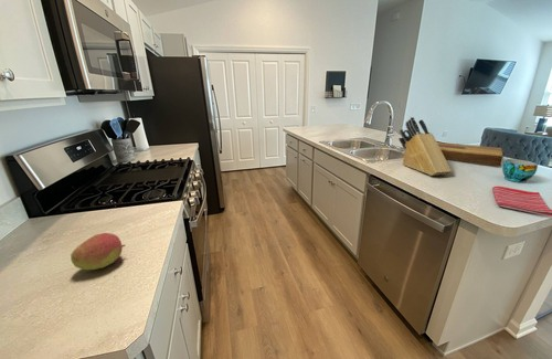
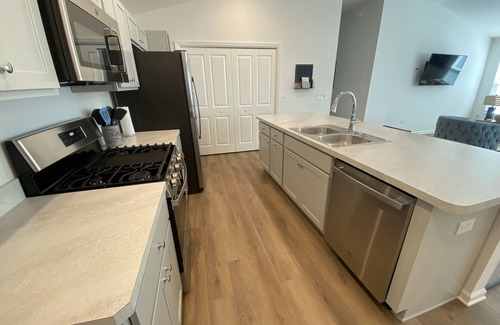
- cup [501,158,539,183]
- knife block [397,116,453,177]
- fruit [70,232,126,271]
- dish towel [491,186,552,218]
- cutting board [437,141,505,168]
